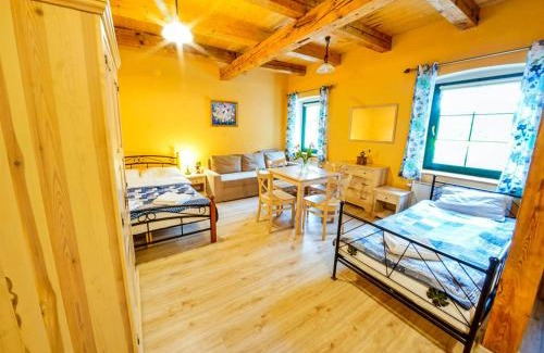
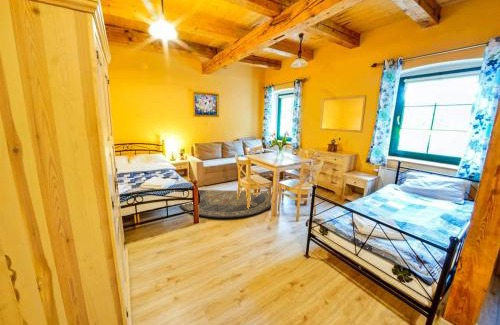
+ rug [179,189,272,219]
